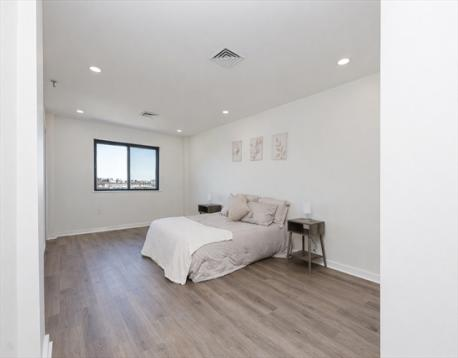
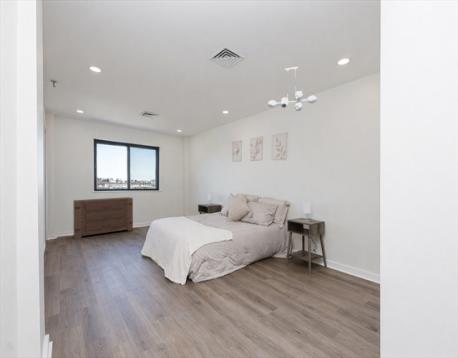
+ ceiling light fixture [267,66,317,112]
+ dresser [73,196,134,240]
